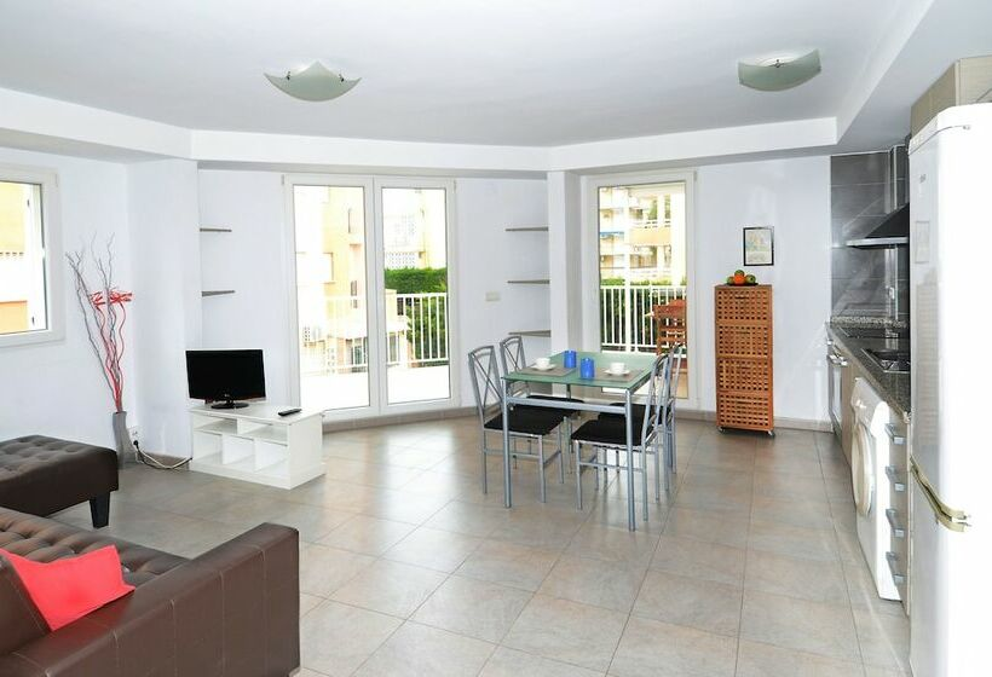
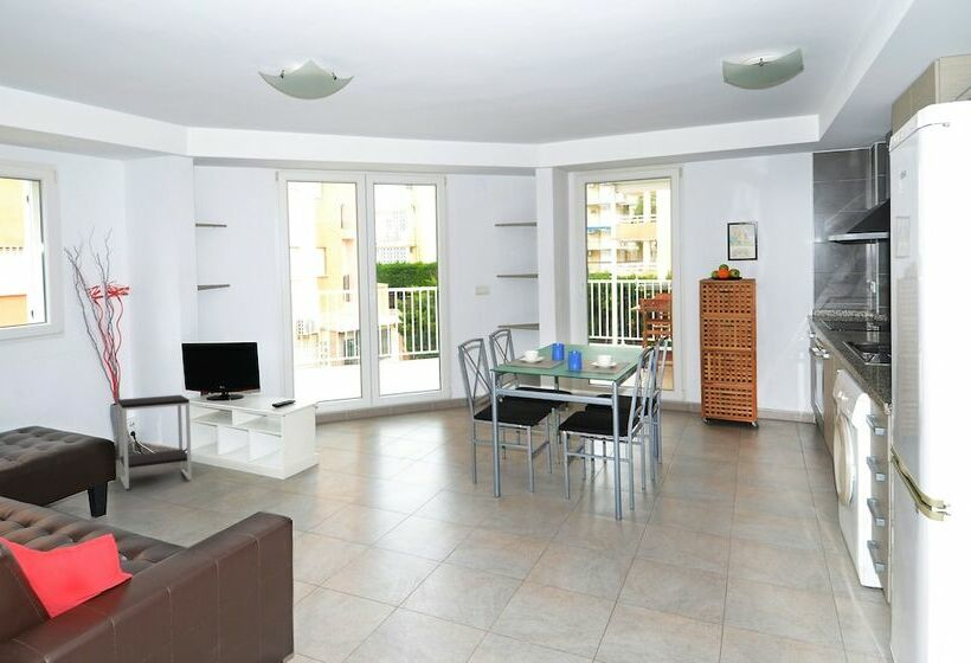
+ side table [116,394,193,490]
